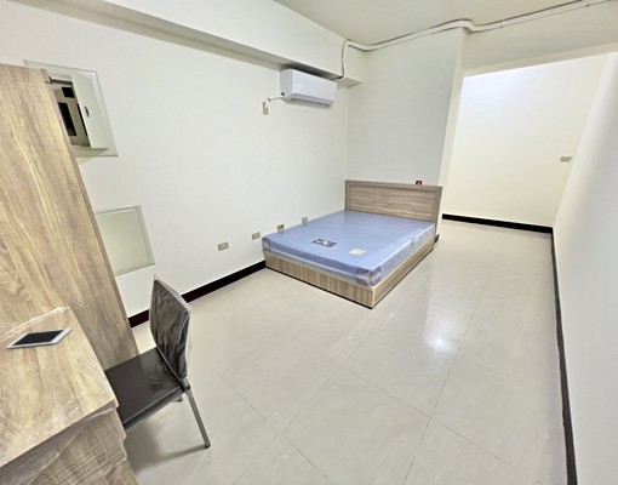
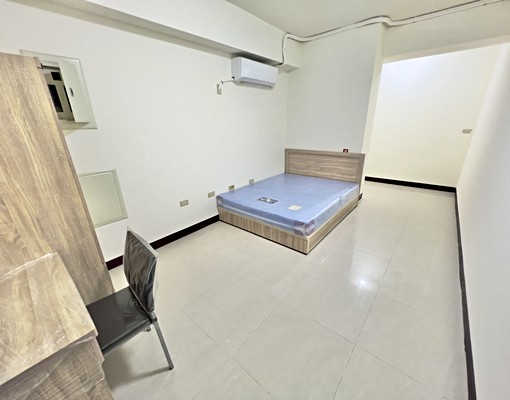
- cell phone [5,327,73,350]
